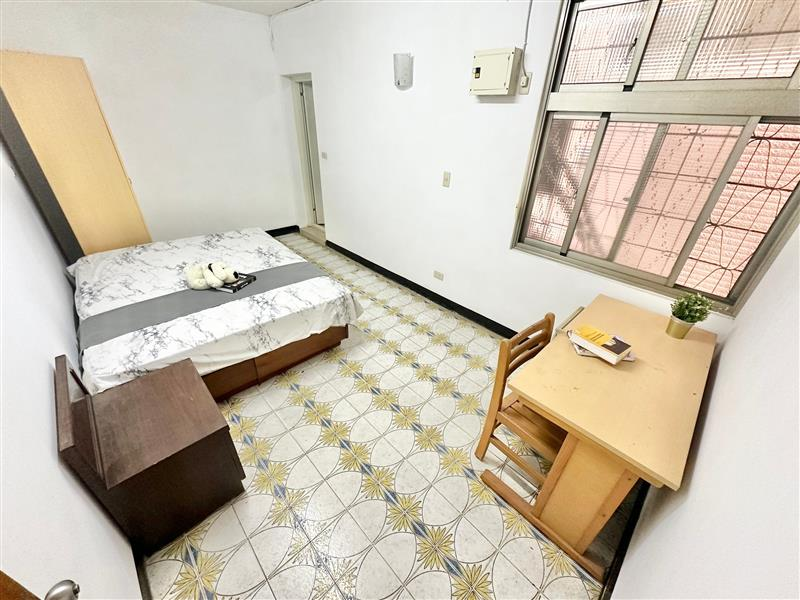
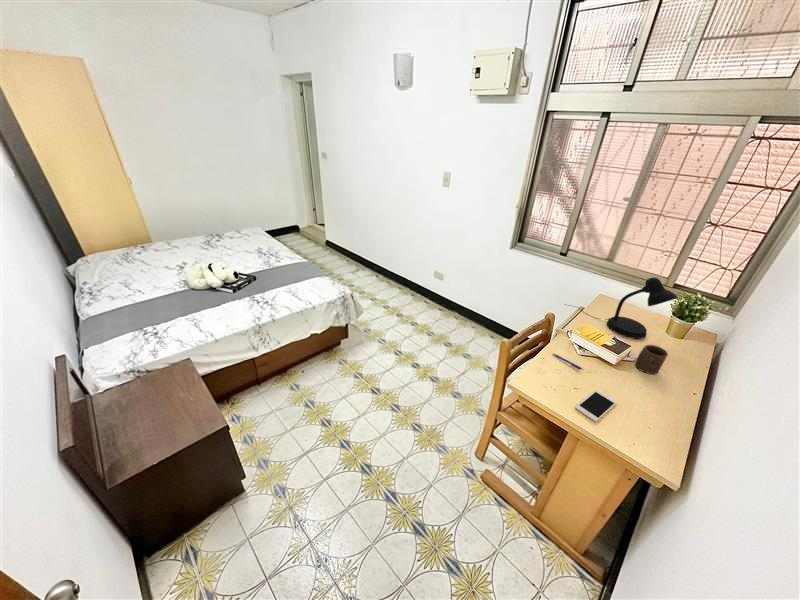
+ cup [634,344,669,376]
+ desk lamp [563,276,679,340]
+ cell phone [574,389,618,423]
+ pen [551,352,584,371]
